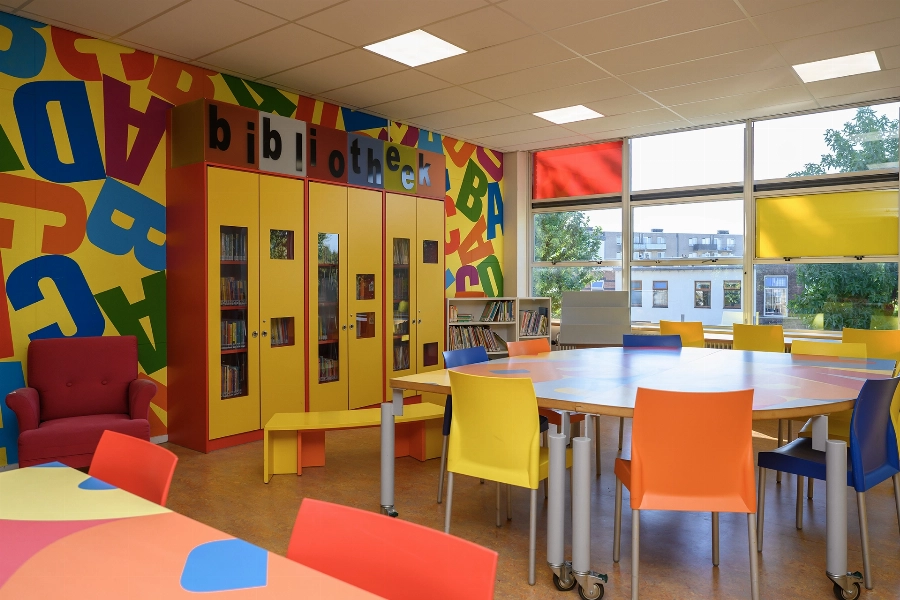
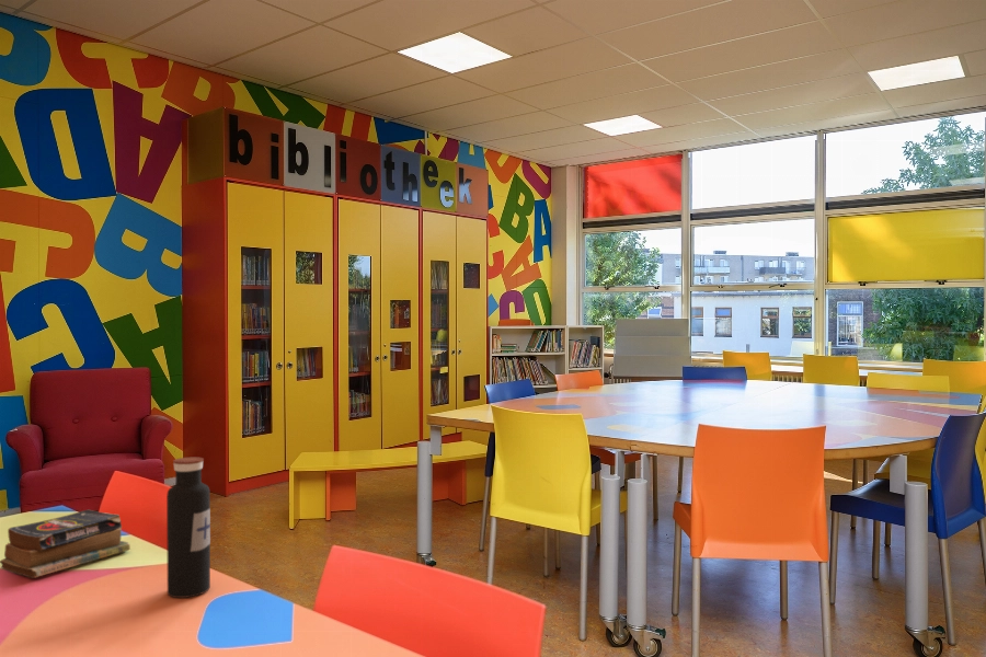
+ books [0,509,131,579]
+ water bottle [165,457,211,599]
